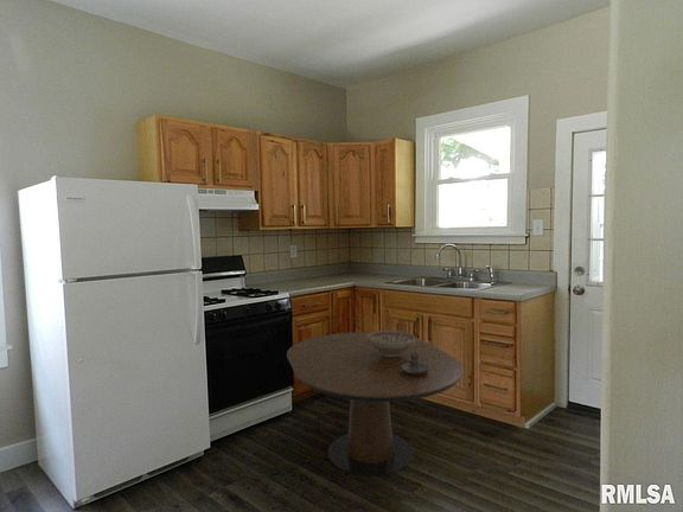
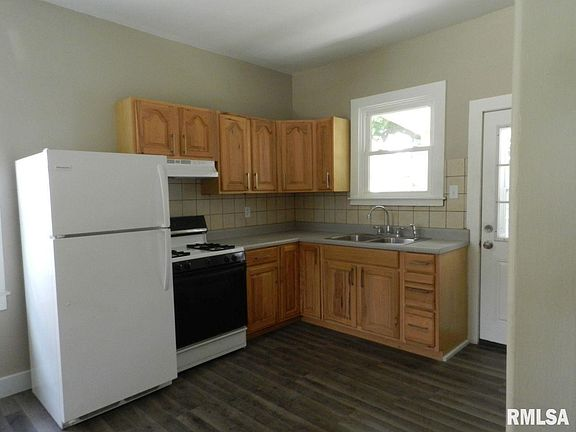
- candle holder [397,353,429,375]
- decorative bowl [366,329,416,357]
- dining table [286,331,465,476]
